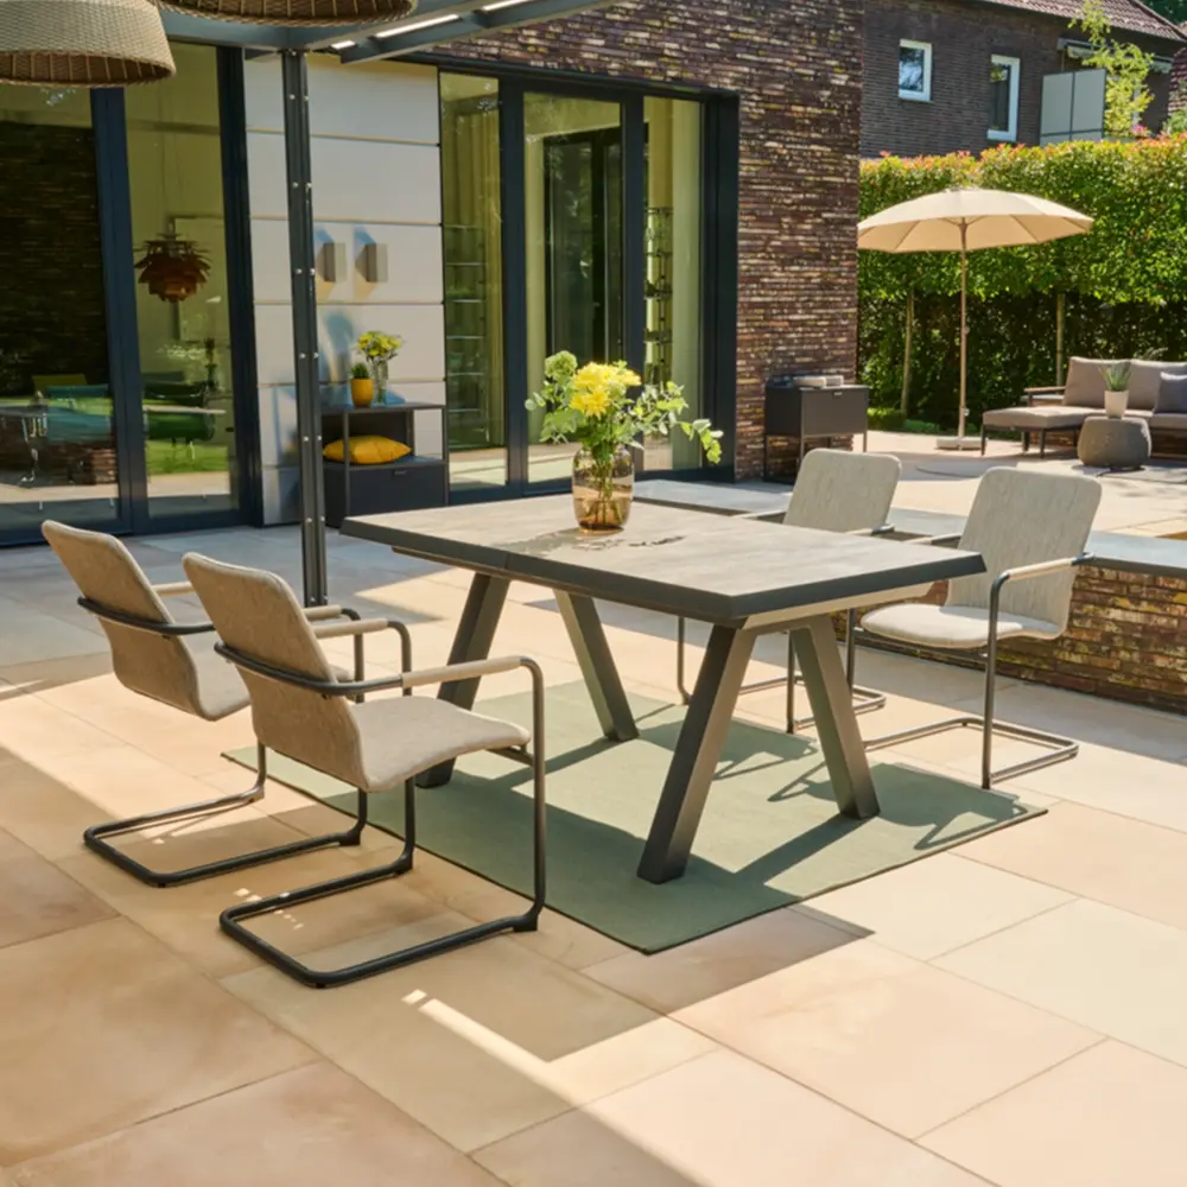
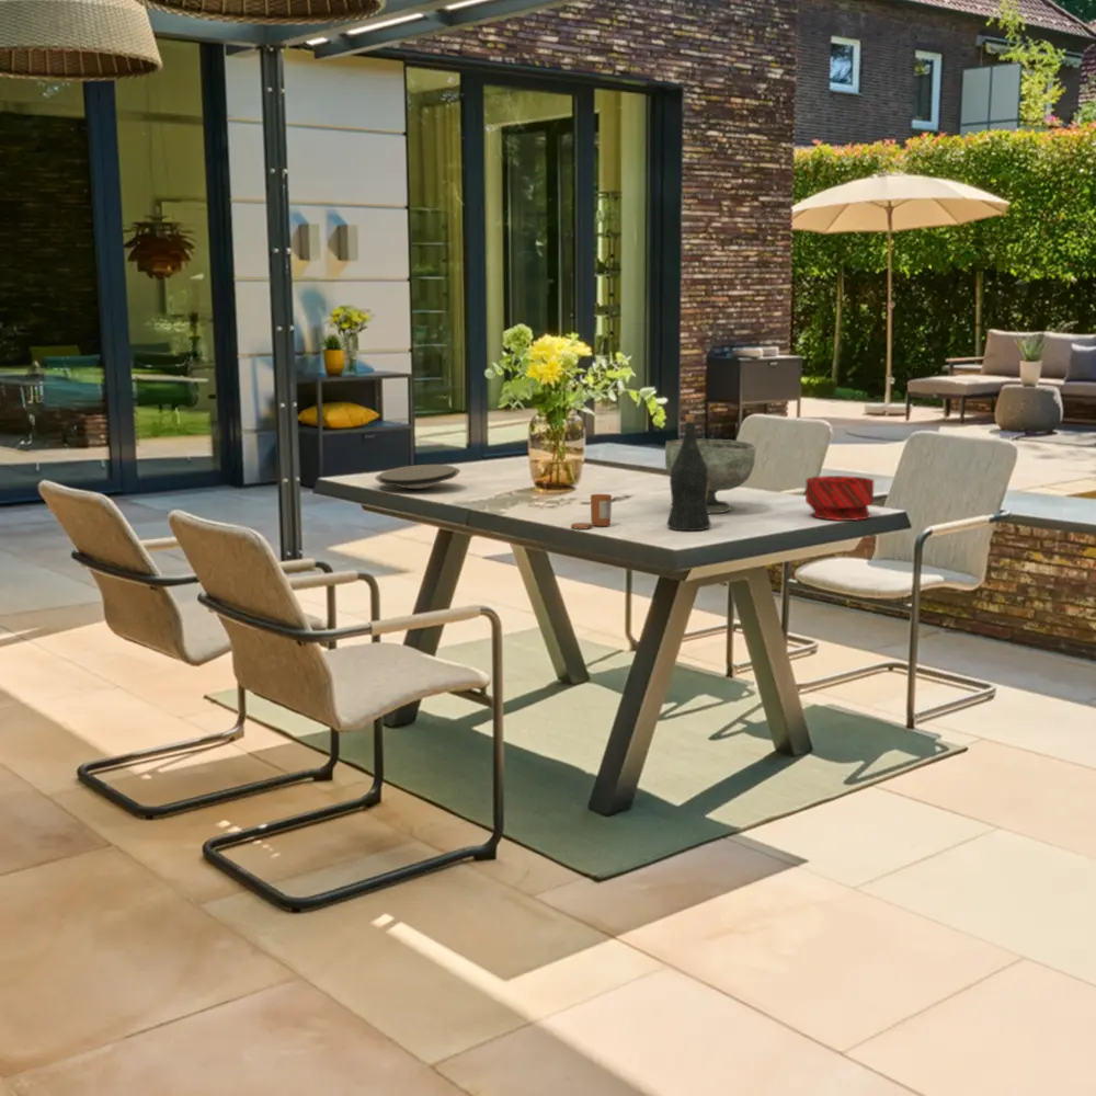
+ wine bottle [665,413,712,532]
+ candle [570,493,613,530]
+ decorative bowl [664,438,756,514]
+ plate [374,464,461,490]
+ bowl [804,475,875,522]
